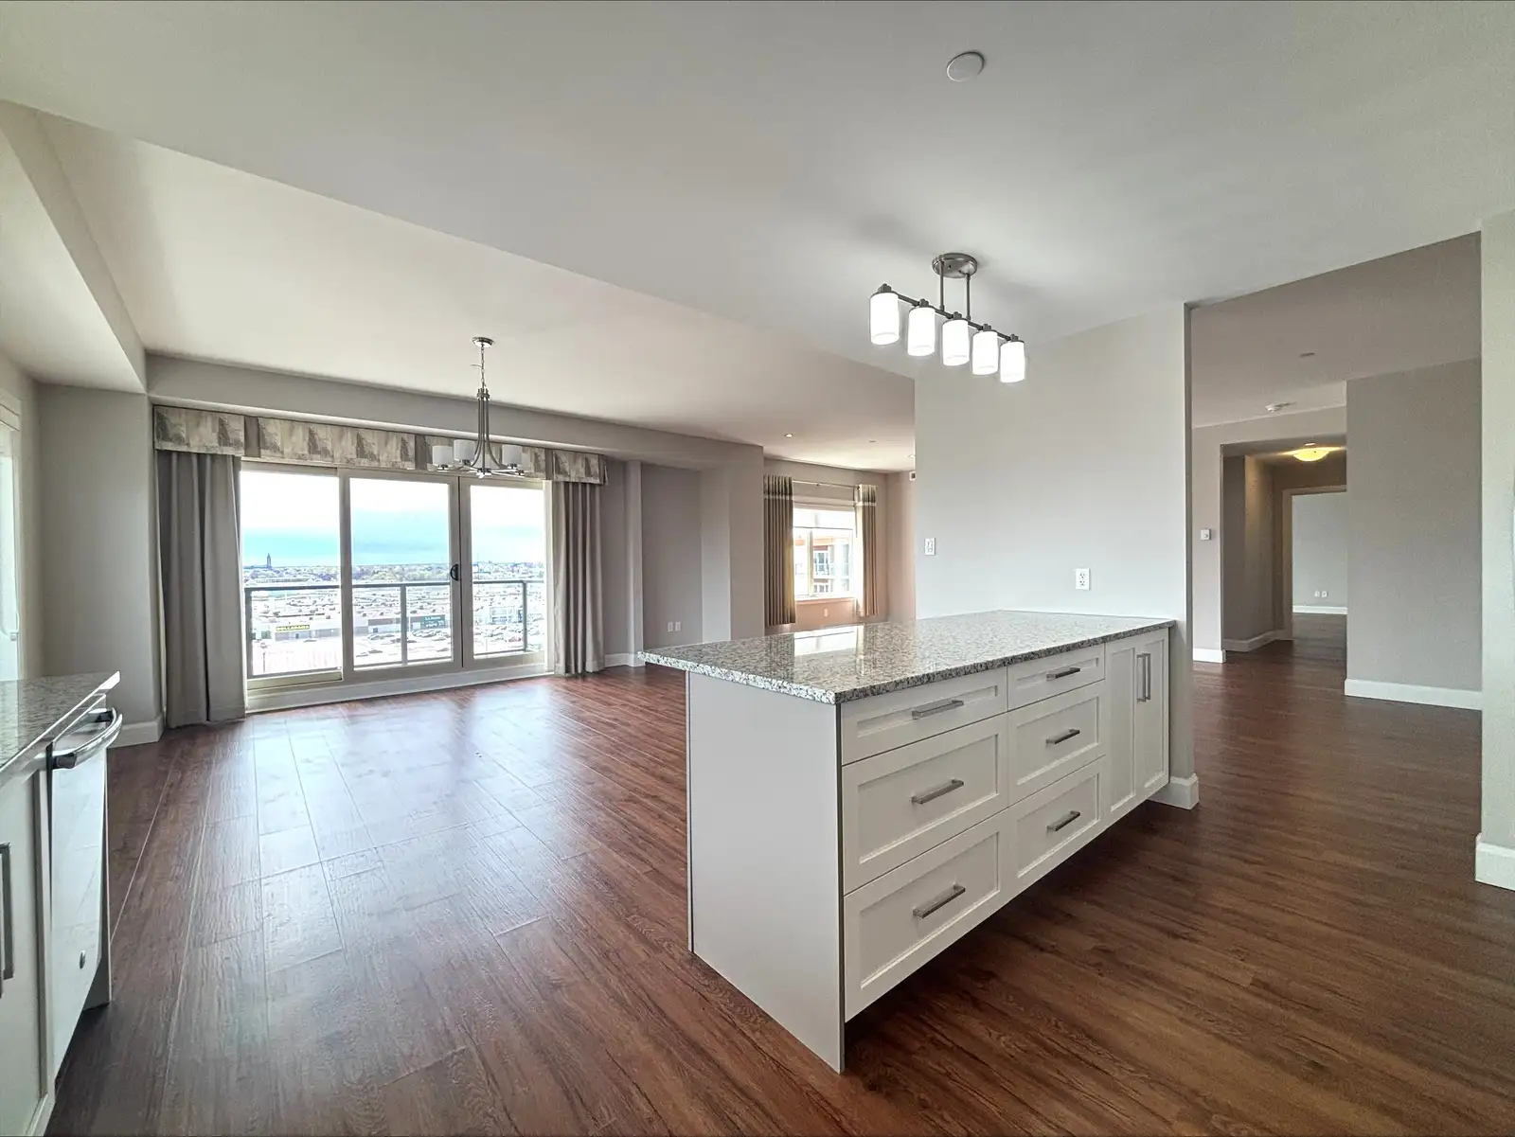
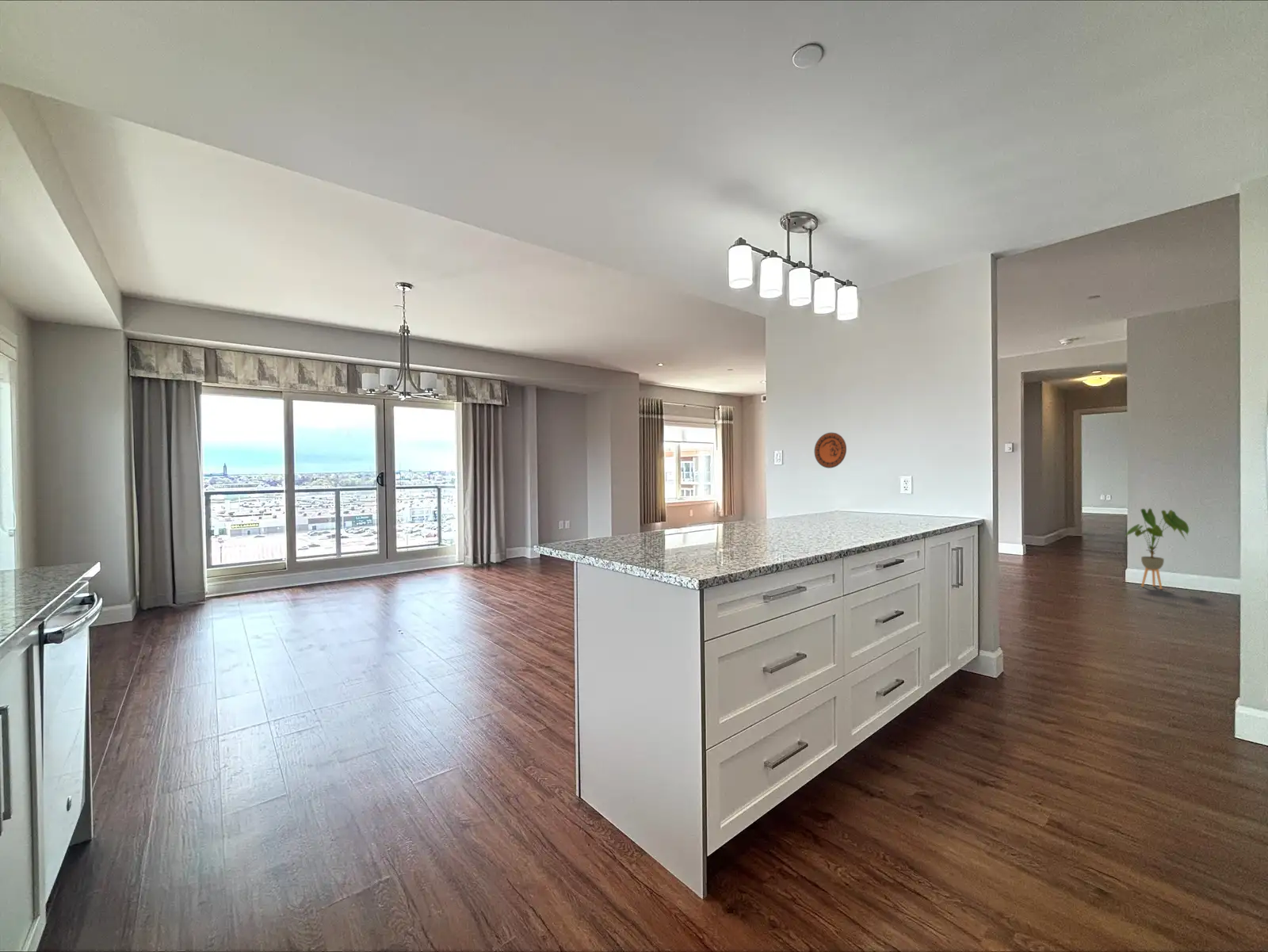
+ house plant [1124,507,1190,590]
+ decorative plate [814,432,847,469]
